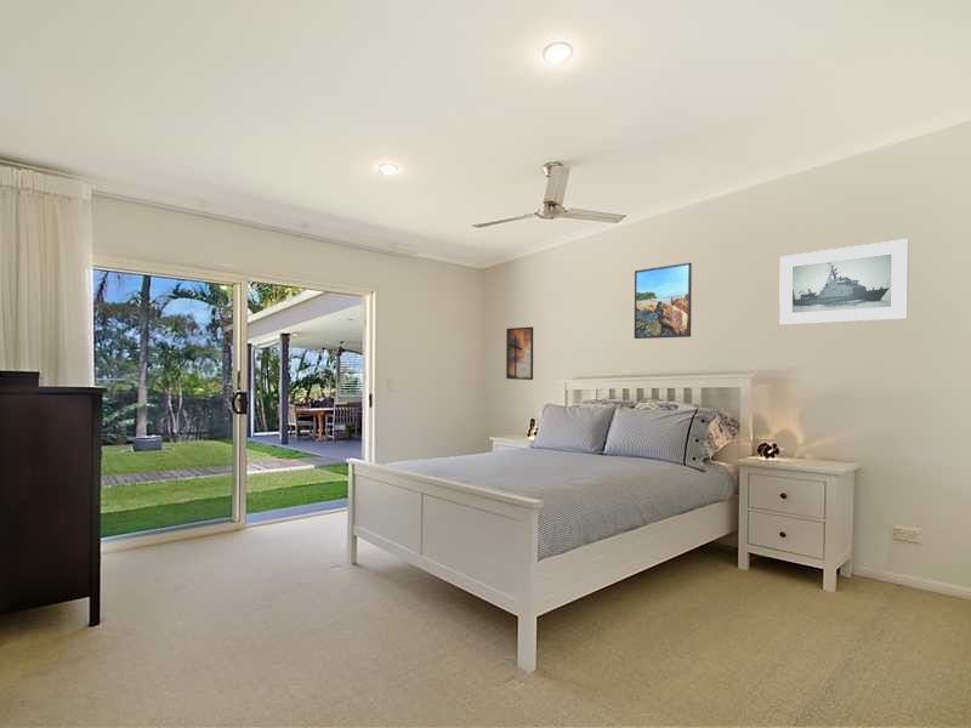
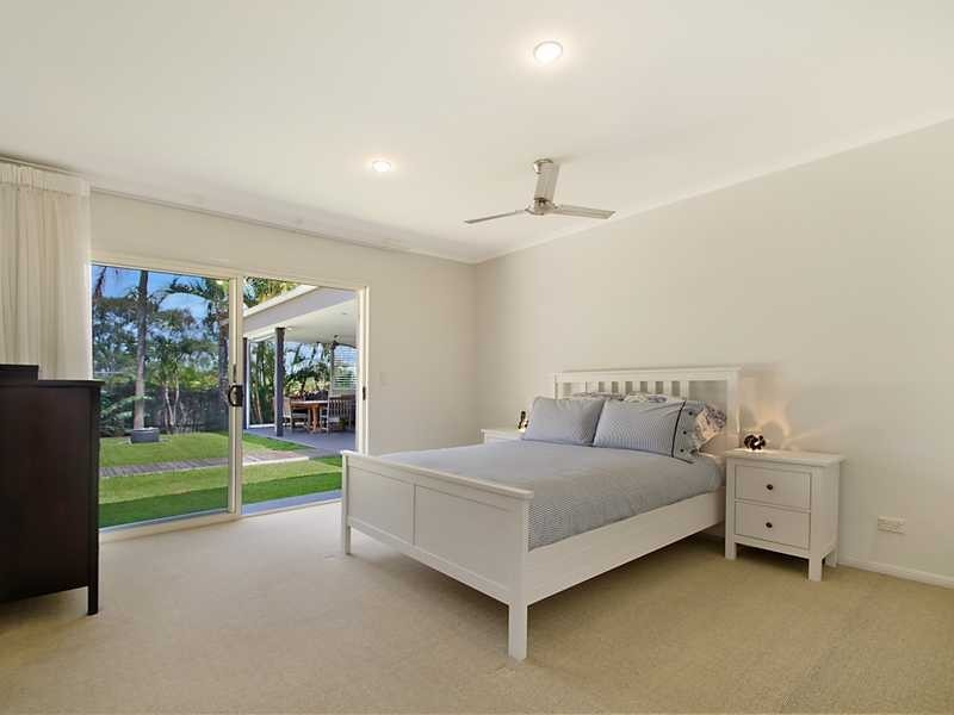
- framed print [634,261,693,340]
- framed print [505,326,534,381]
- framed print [778,238,910,326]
